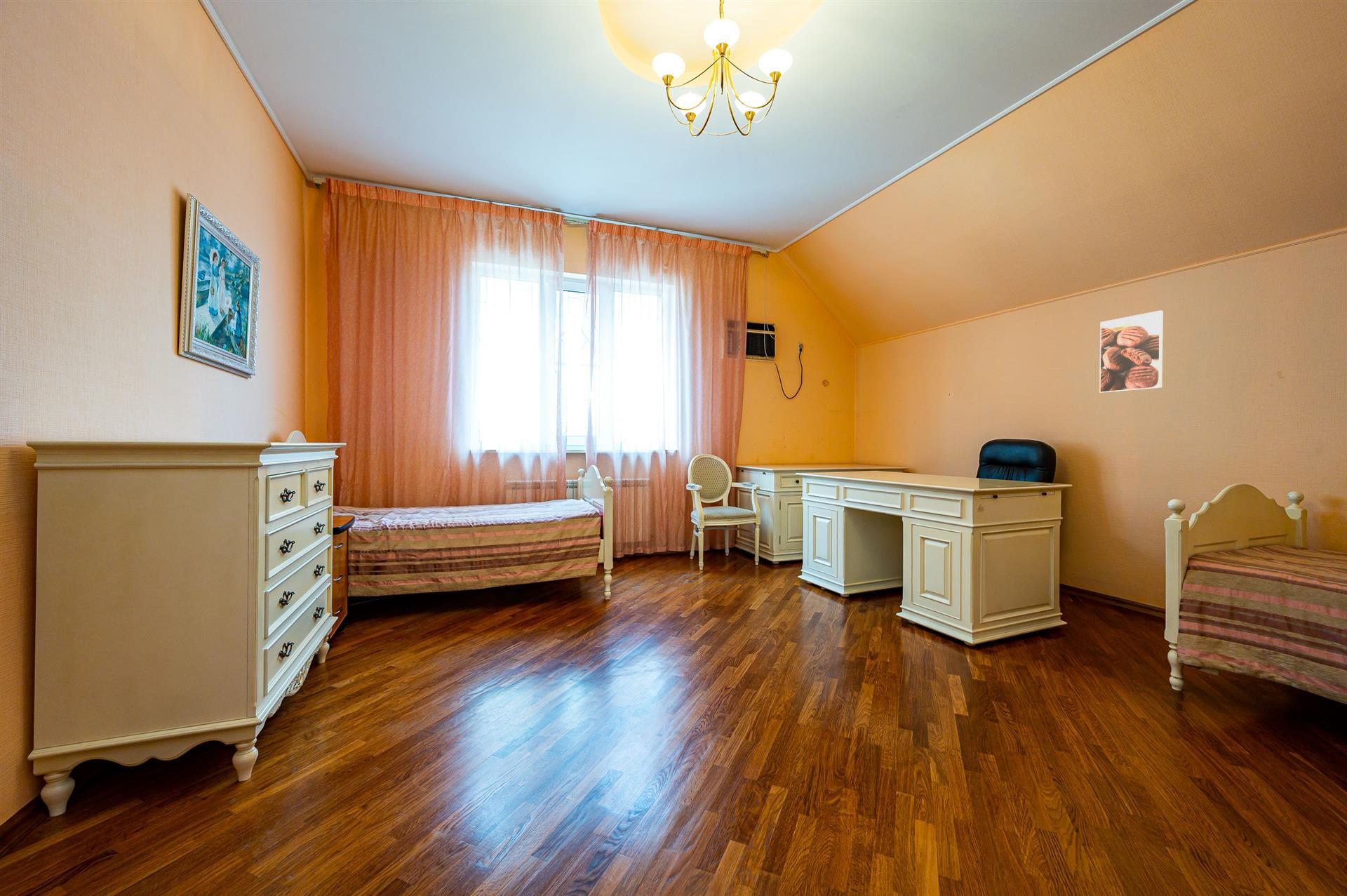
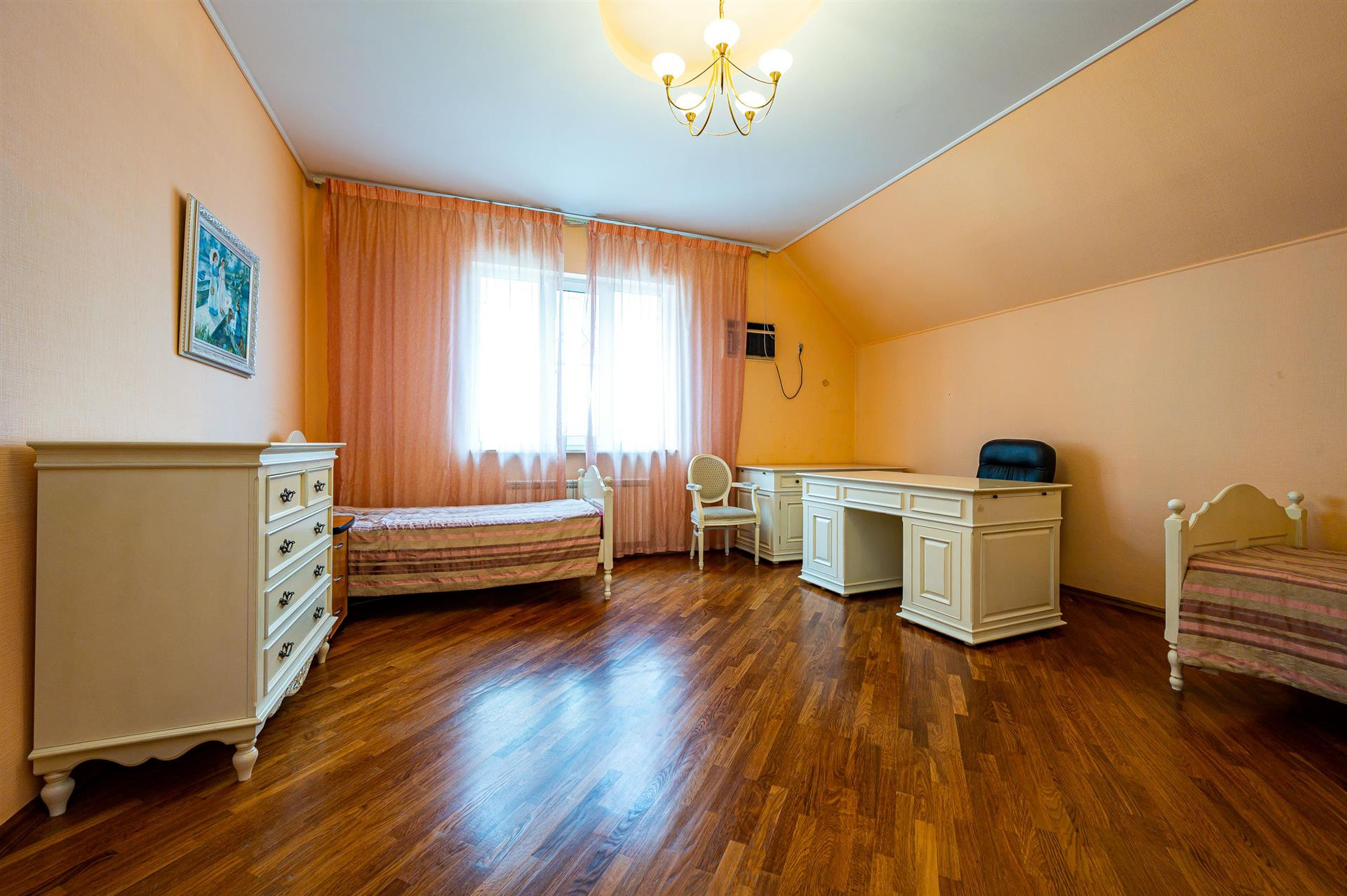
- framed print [1099,309,1164,394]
